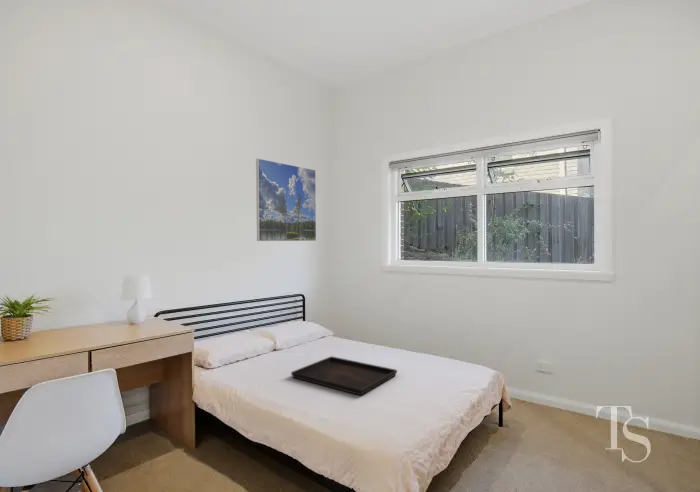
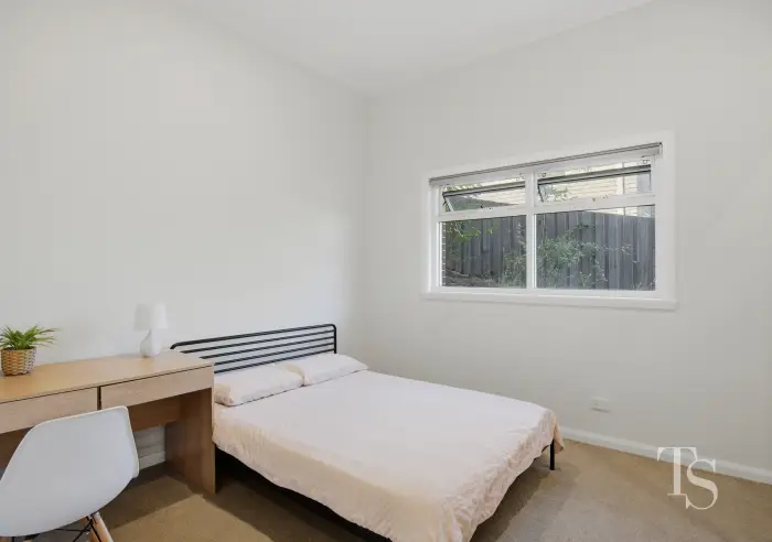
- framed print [255,157,317,242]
- serving tray [290,355,398,396]
